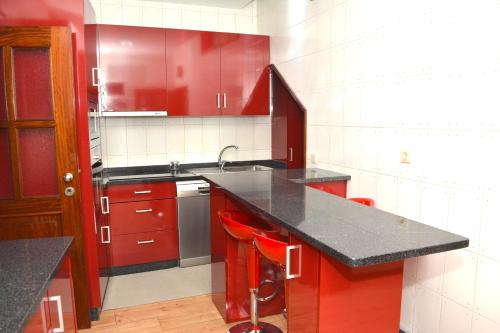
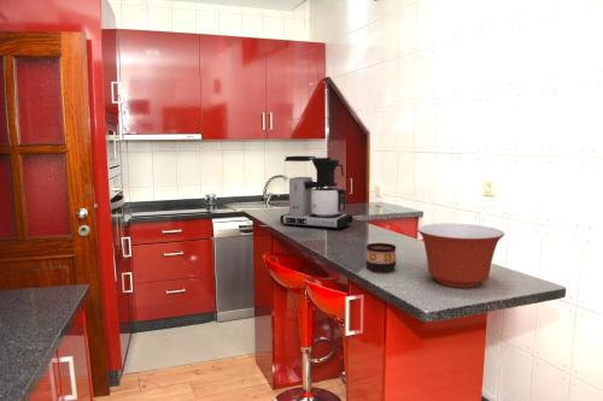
+ mixing bowl [416,223,505,289]
+ coffee maker [279,155,353,231]
+ cup [364,242,397,273]
